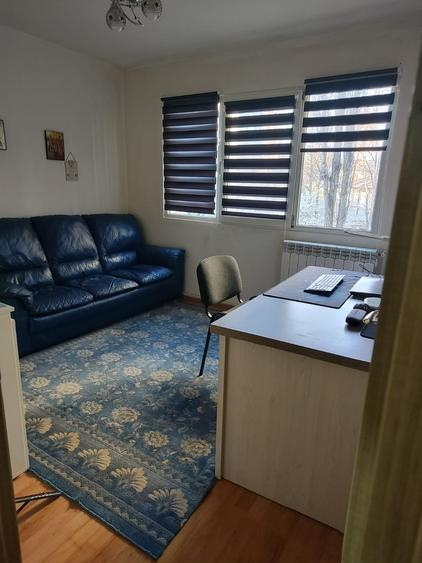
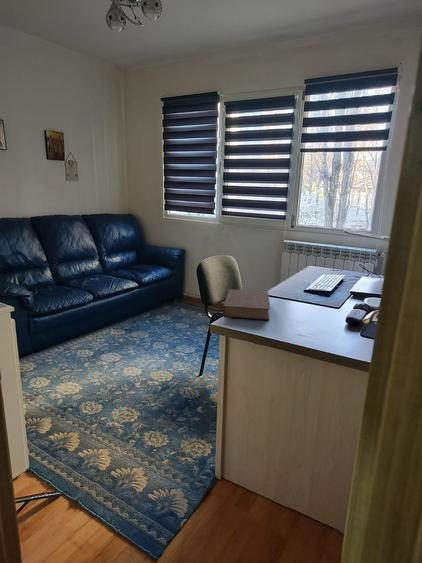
+ book [221,288,271,321]
